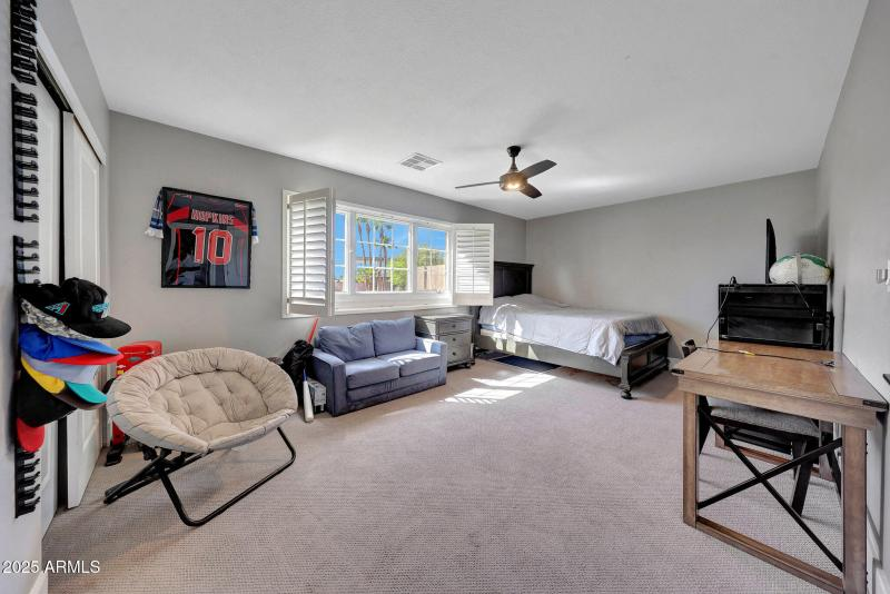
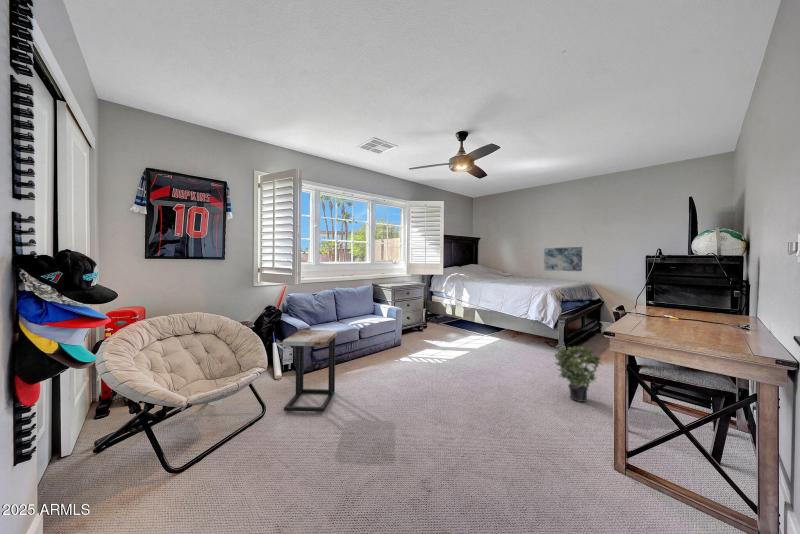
+ wall art [543,246,583,272]
+ side table [282,329,339,413]
+ potted plant [553,345,603,403]
